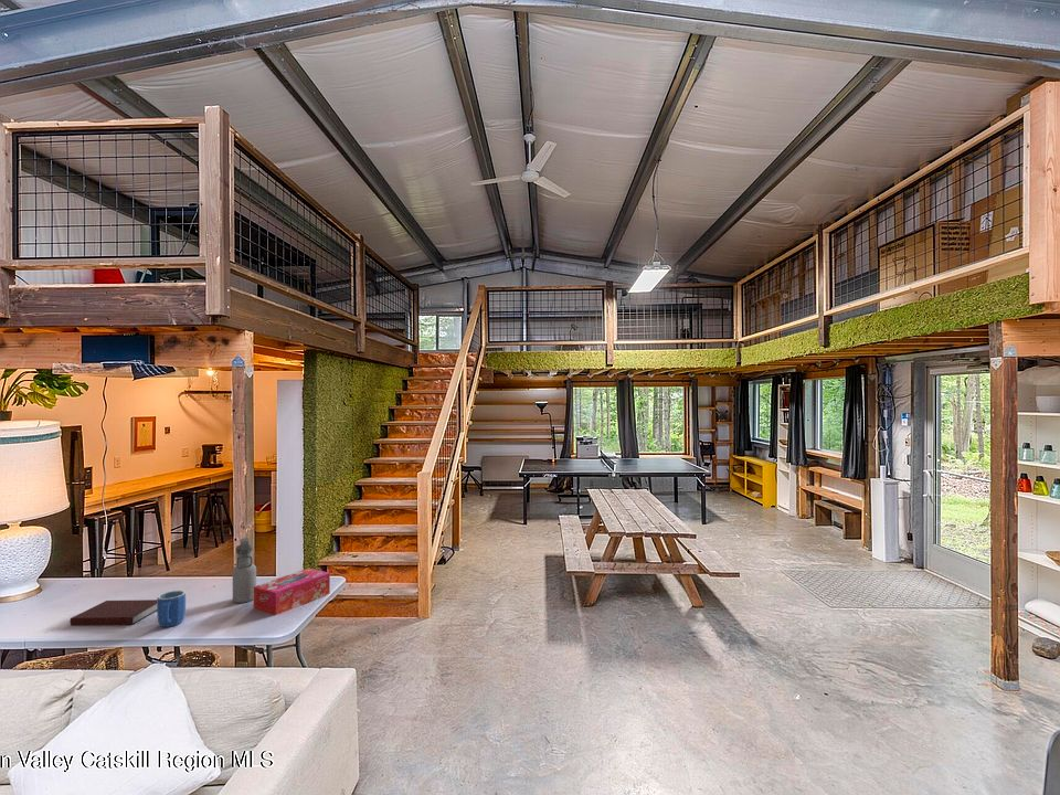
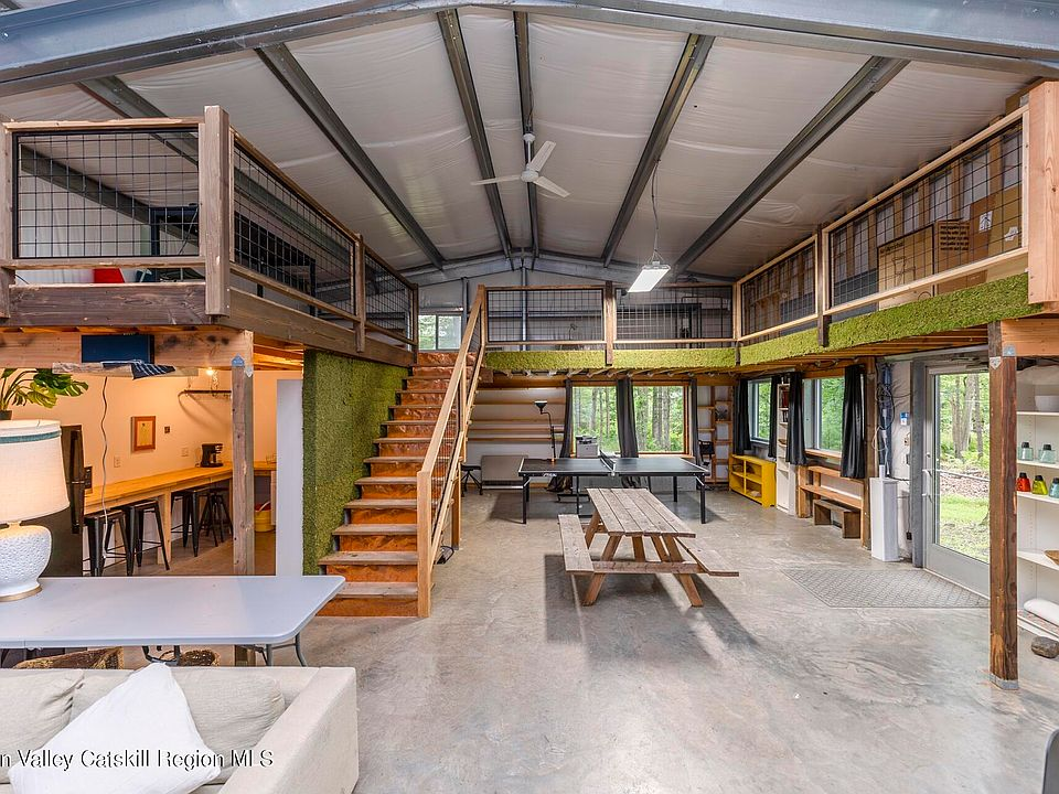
- notebook [70,598,157,626]
- tissue box [253,568,331,616]
- mug [156,590,187,628]
- water bottle [232,537,257,604]
